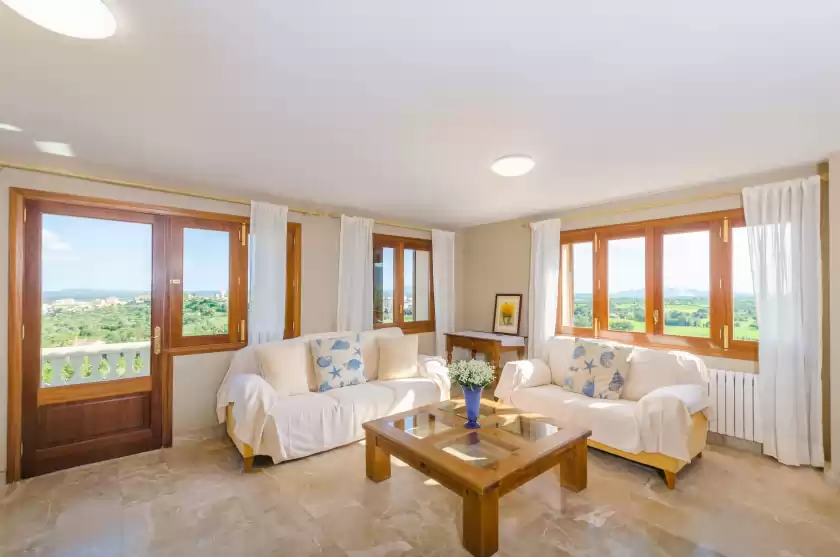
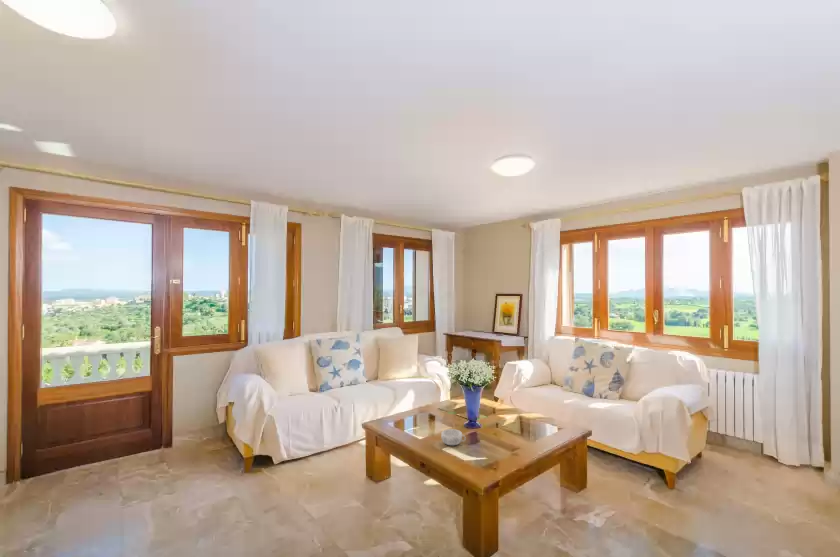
+ decorative bowl [440,428,467,446]
